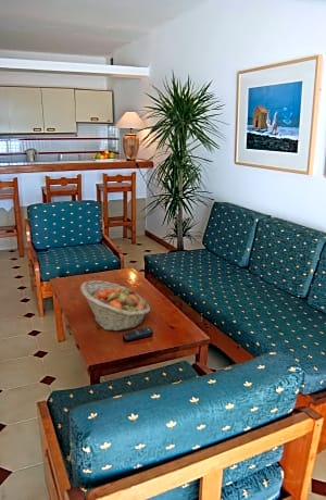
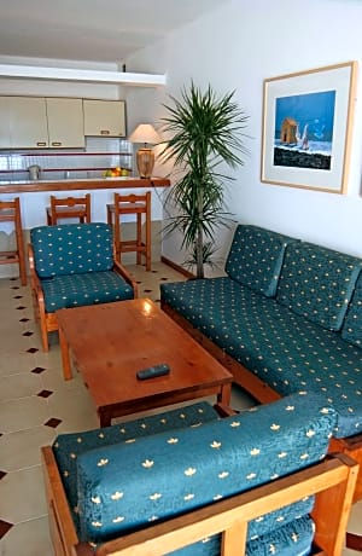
- fruit basket [79,279,151,332]
